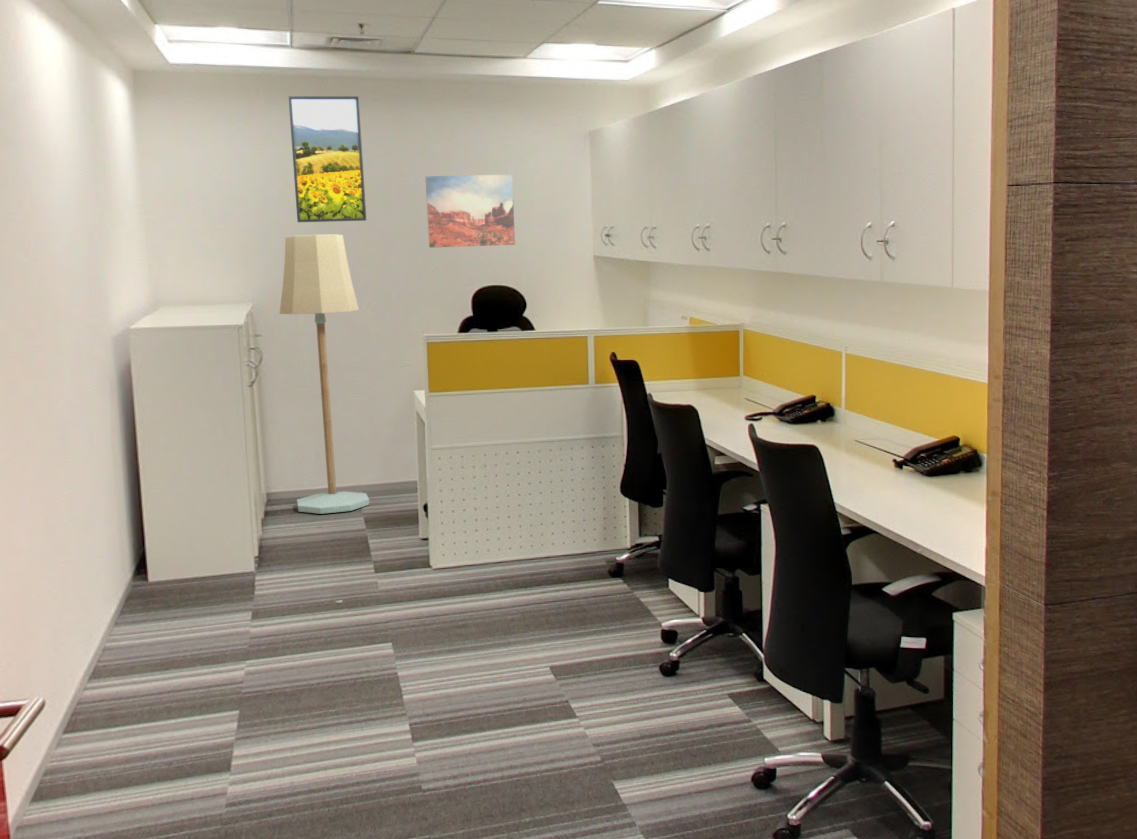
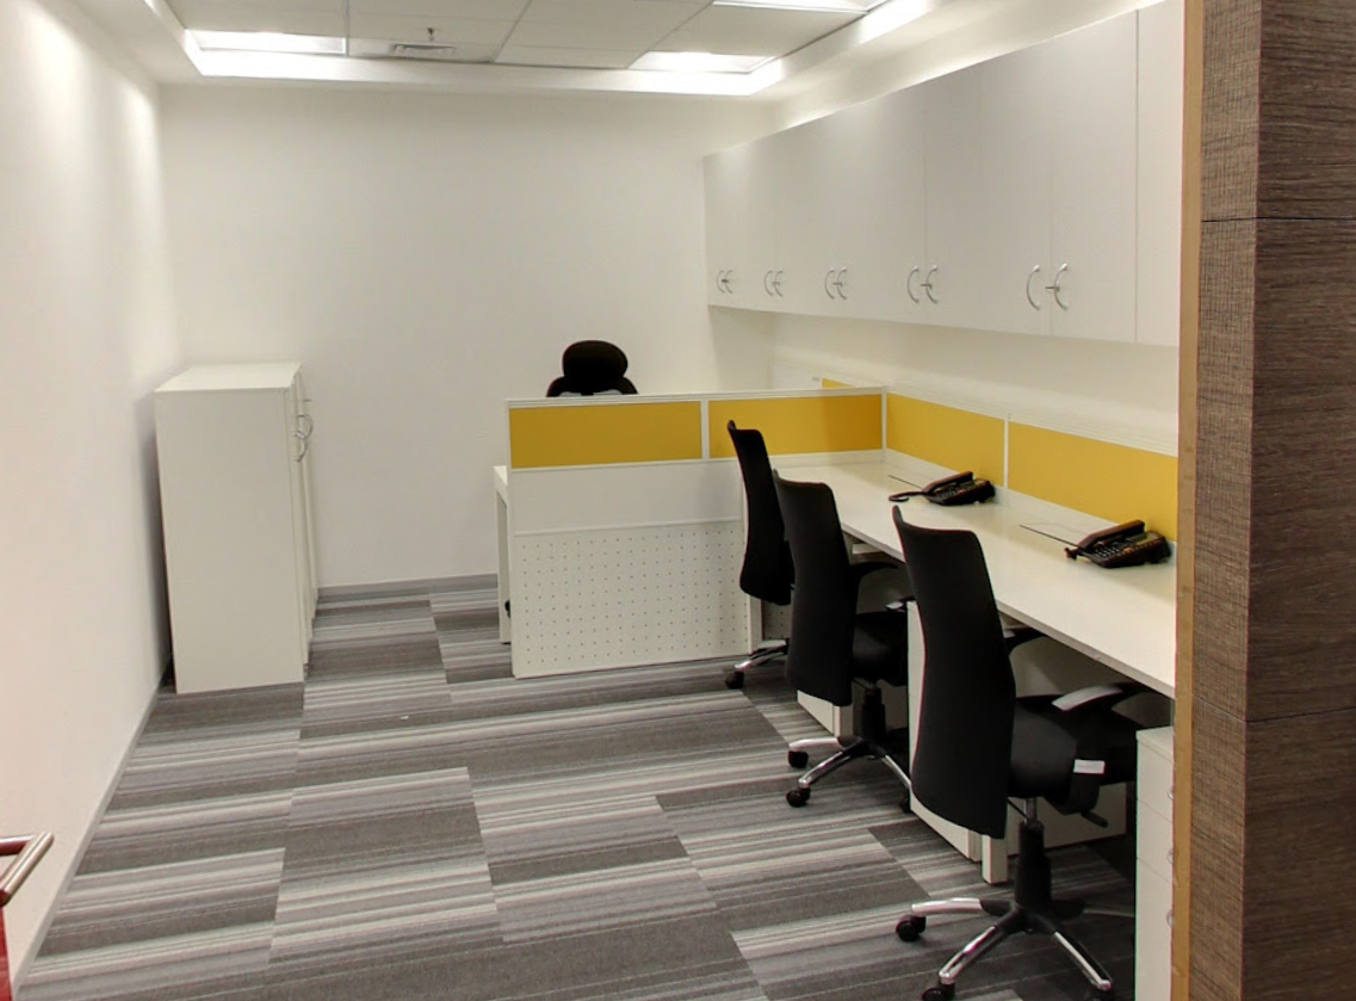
- floor lamp [278,234,370,515]
- wall art [424,174,516,249]
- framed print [288,95,367,223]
